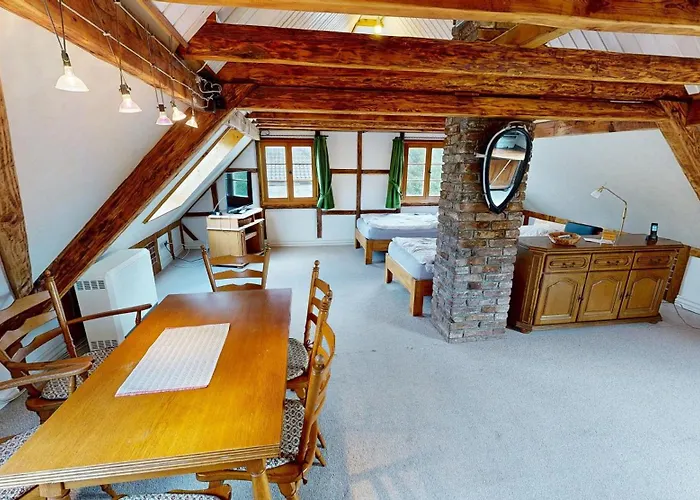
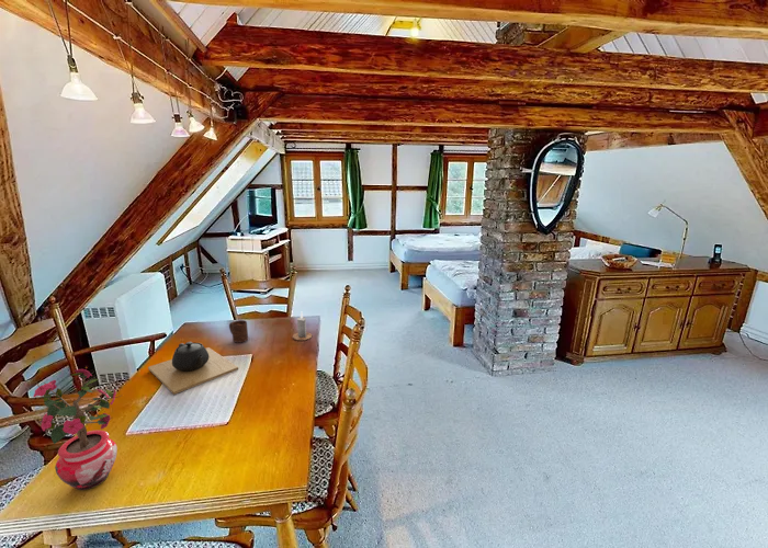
+ potted plant [33,365,122,491]
+ candle [292,311,313,342]
+ cup [228,319,249,344]
+ teapot [147,341,239,396]
